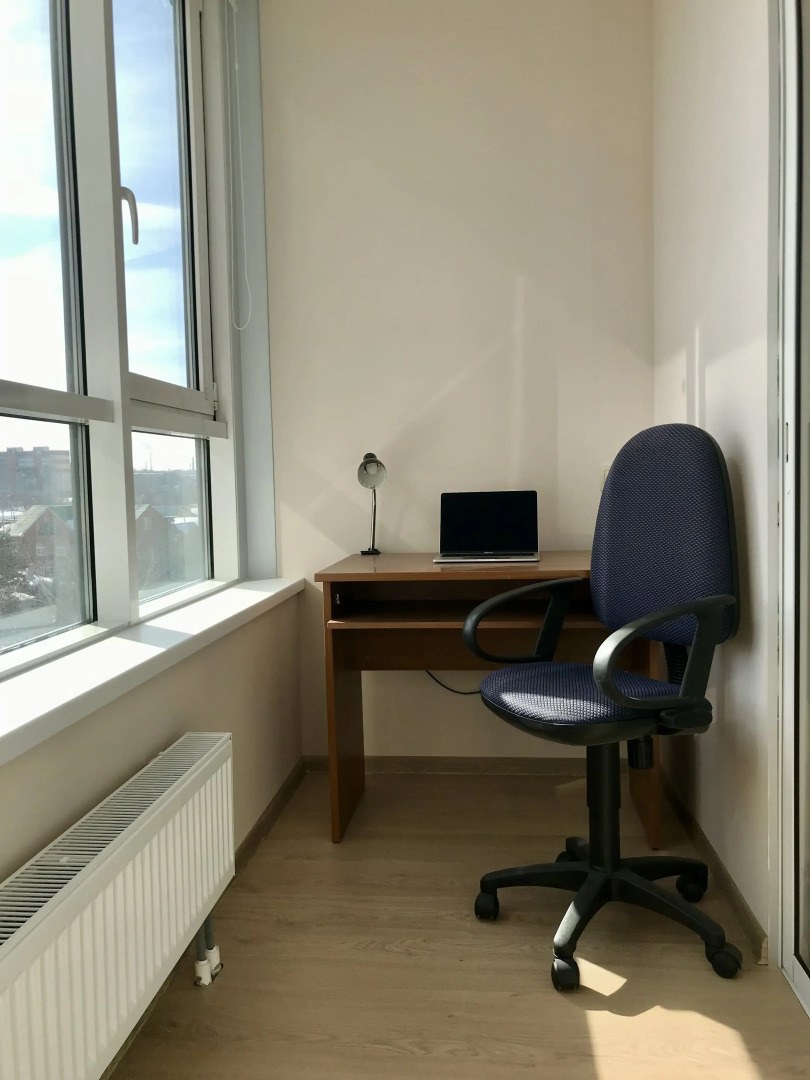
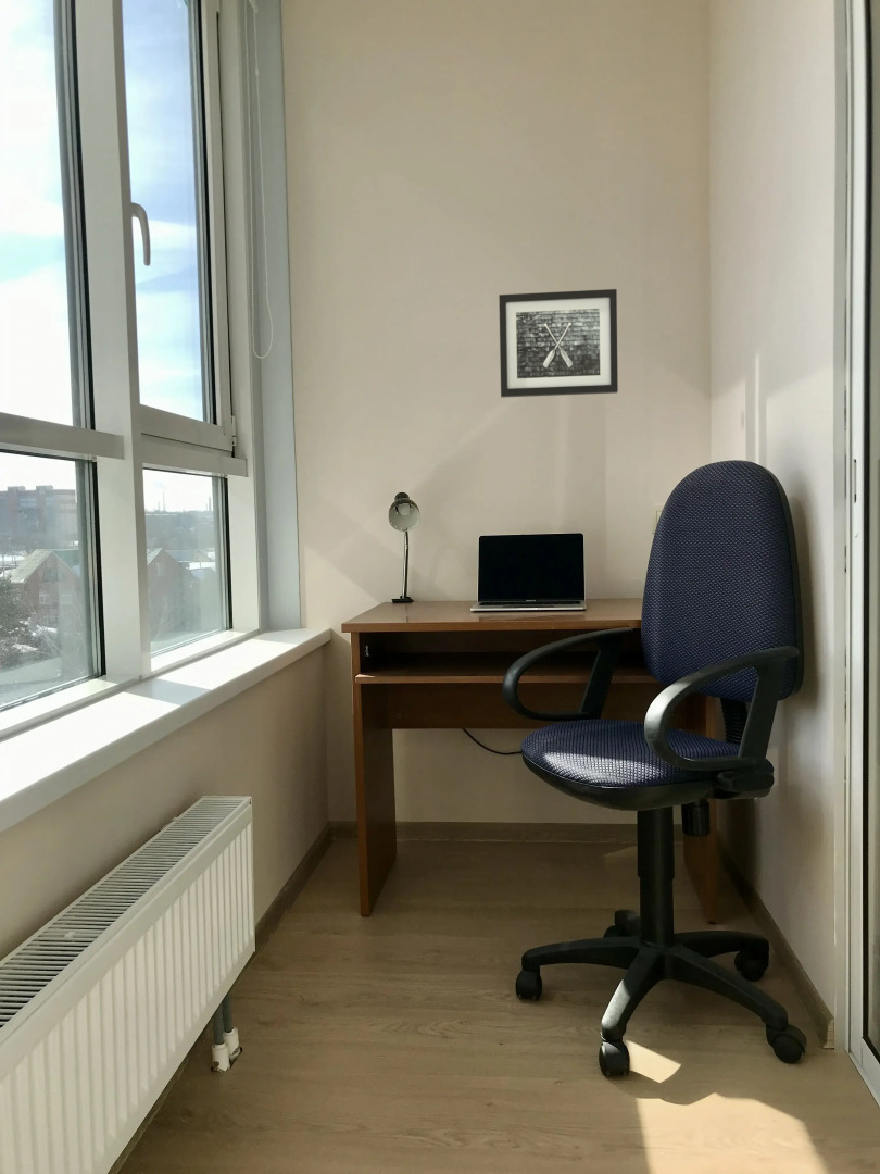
+ wall art [498,288,619,399]
